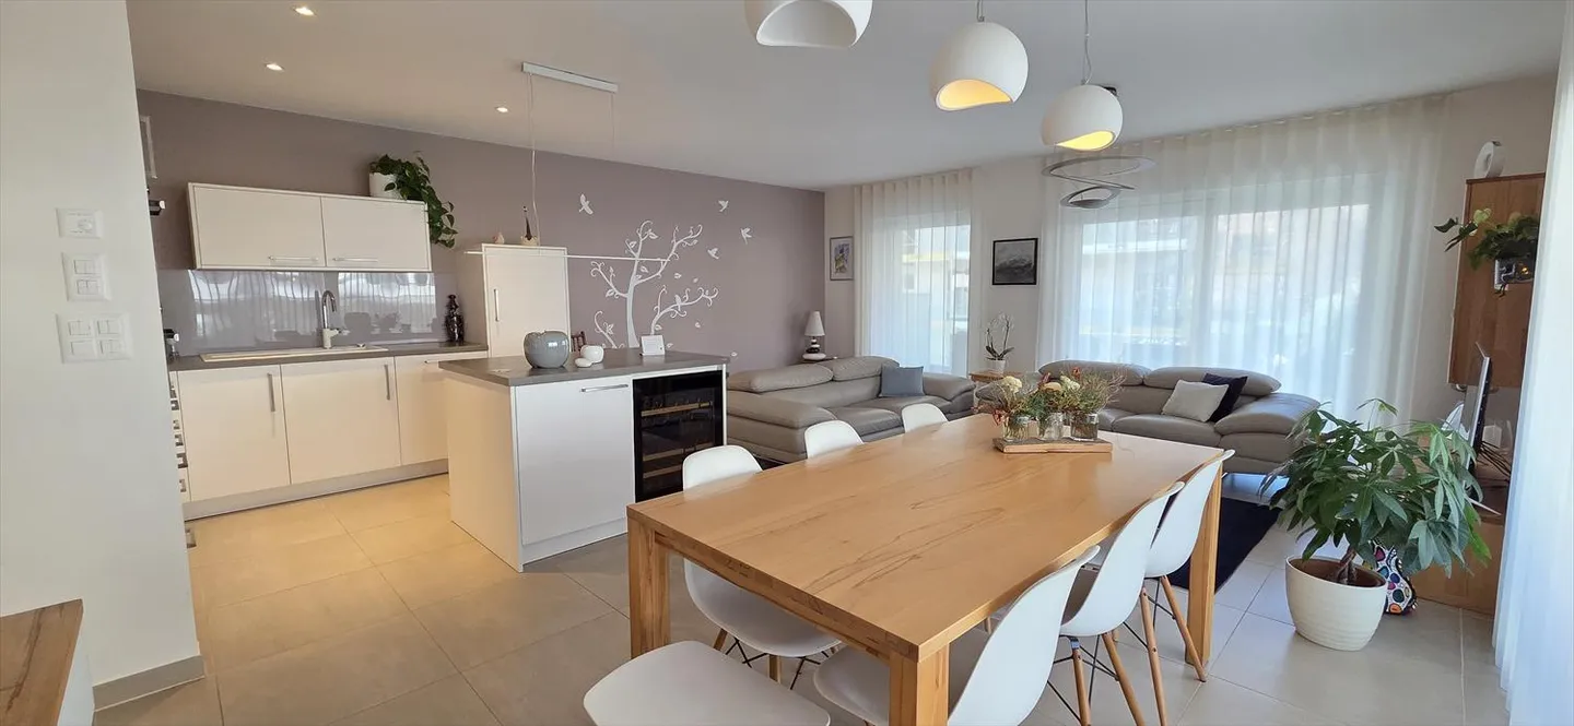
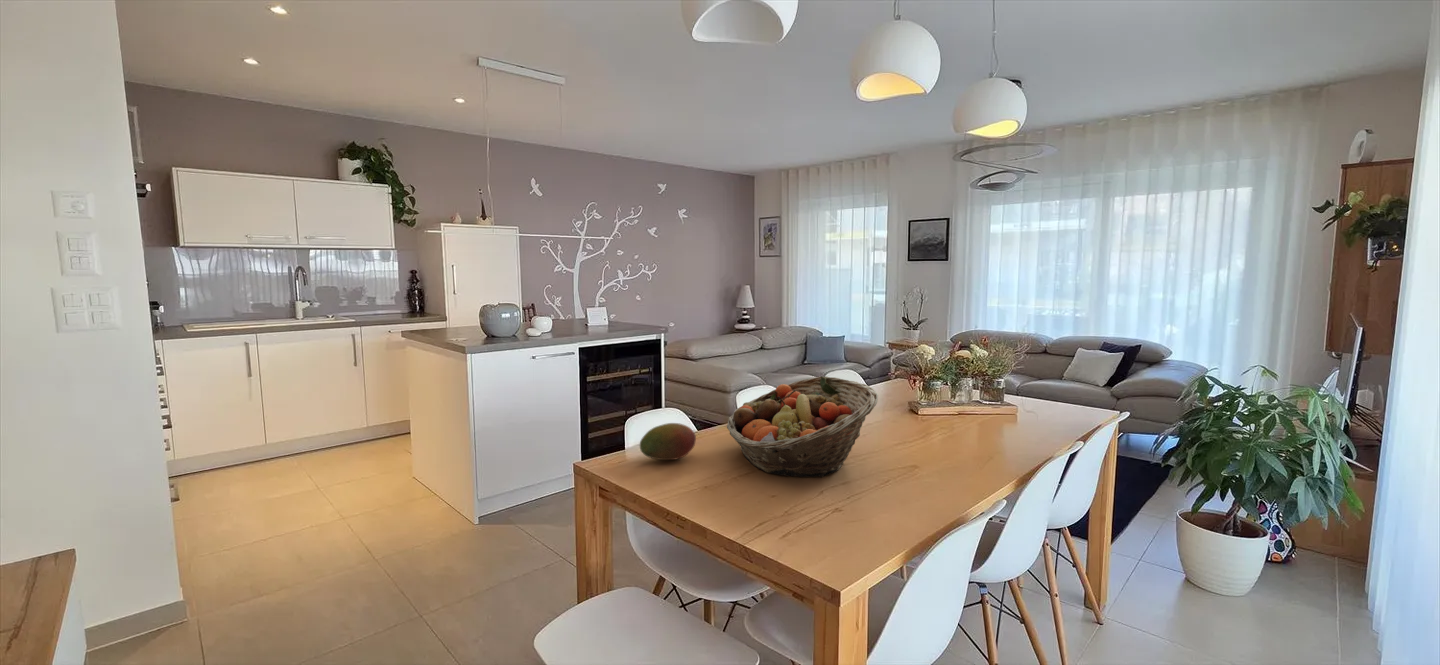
+ fruit [639,422,697,461]
+ fruit basket [726,375,879,478]
